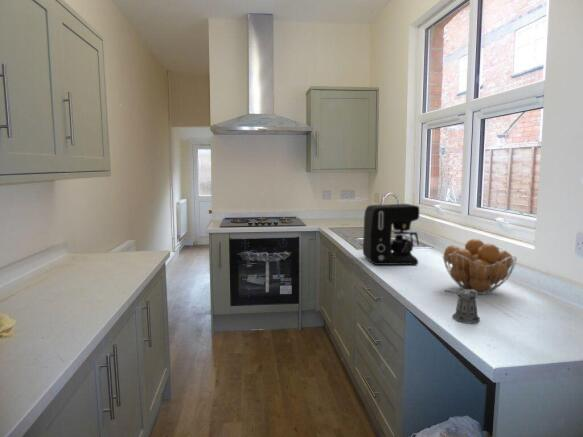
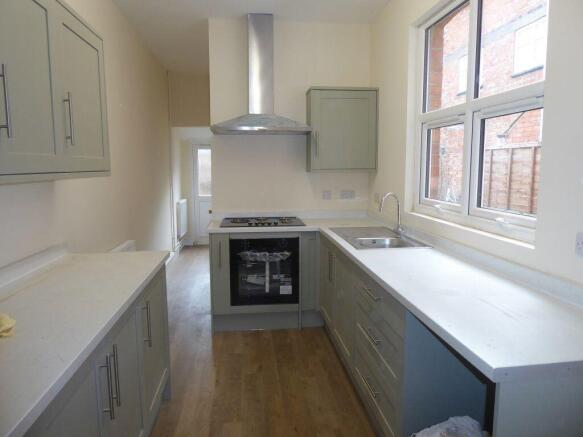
- fruit basket [442,238,518,295]
- coffee maker [362,203,420,266]
- pepper shaker [444,289,481,324]
